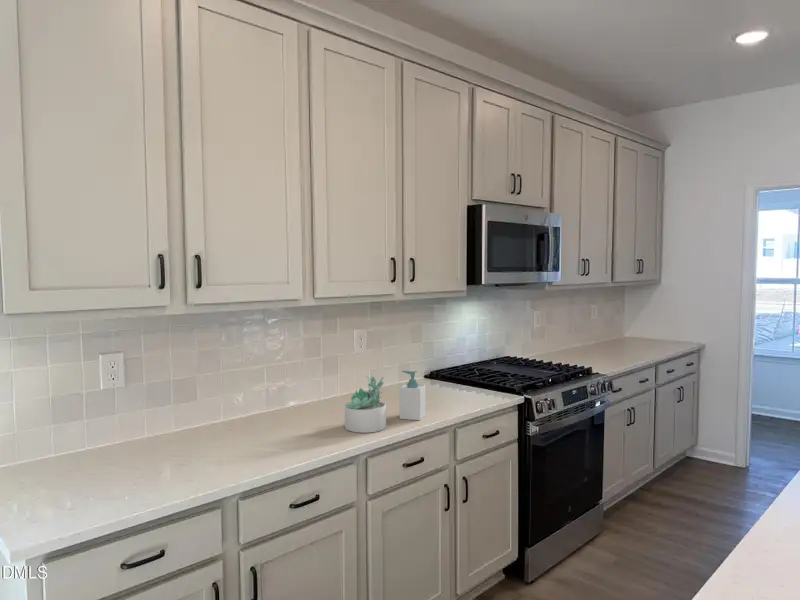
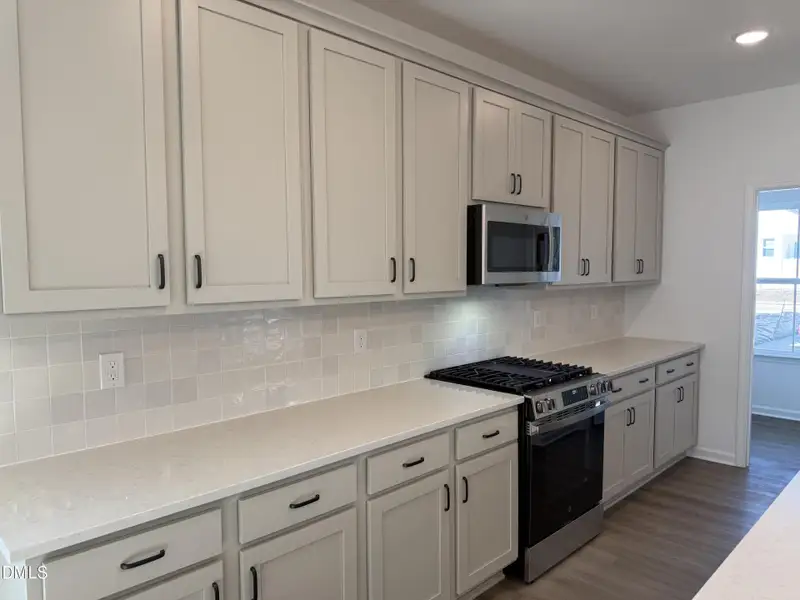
- succulent plant [344,374,387,434]
- soap bottle [399,370,426,421]
